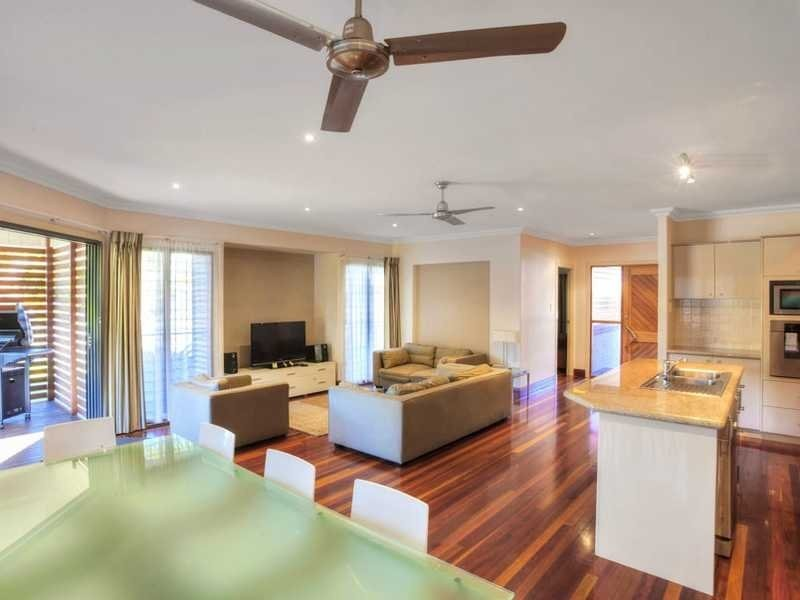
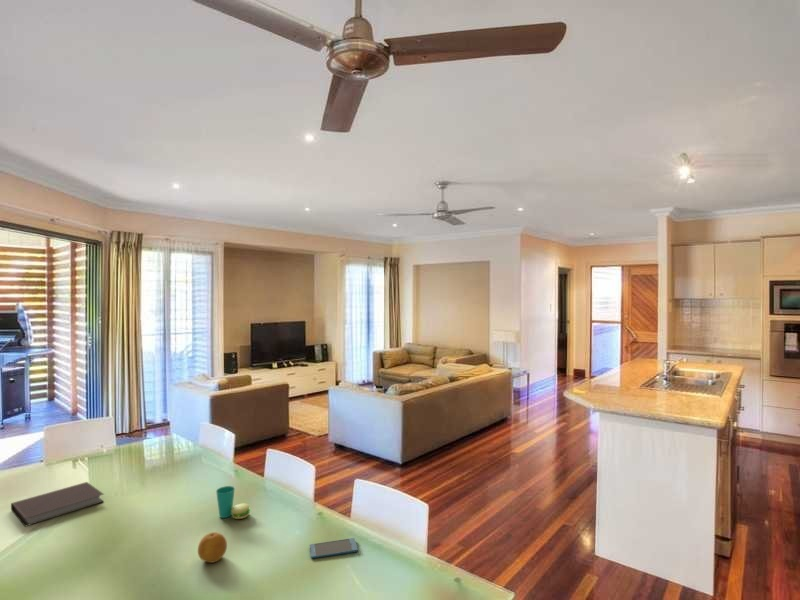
+ smartphone [309,537,359,559]
+ notebook [10,481,105,528]
+ fruit [197,531,228,564]
+ cup [215,485,251,520]
